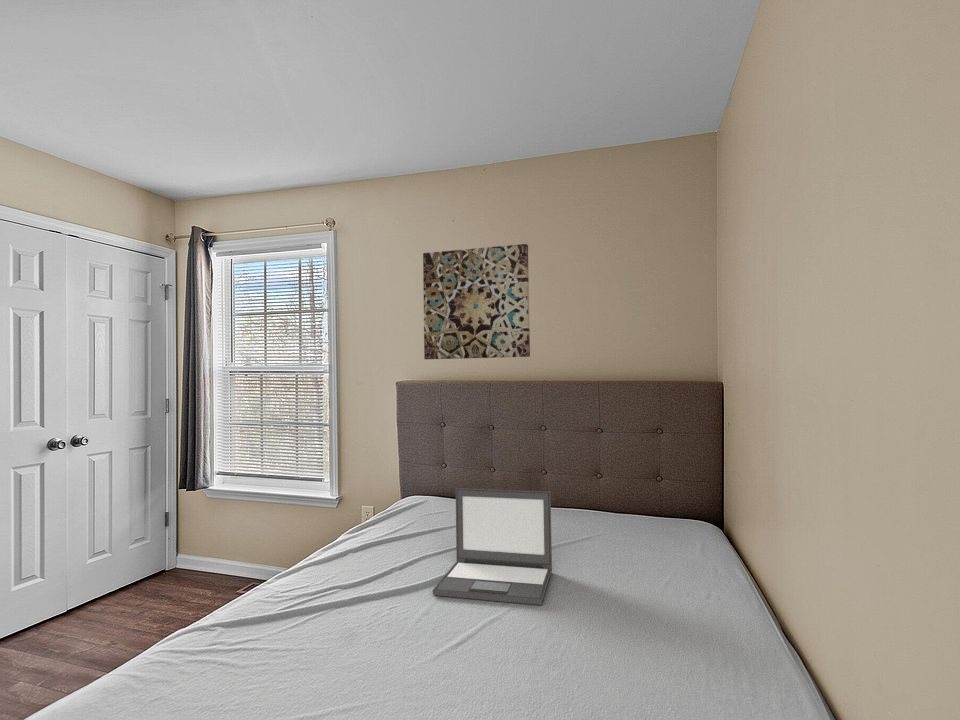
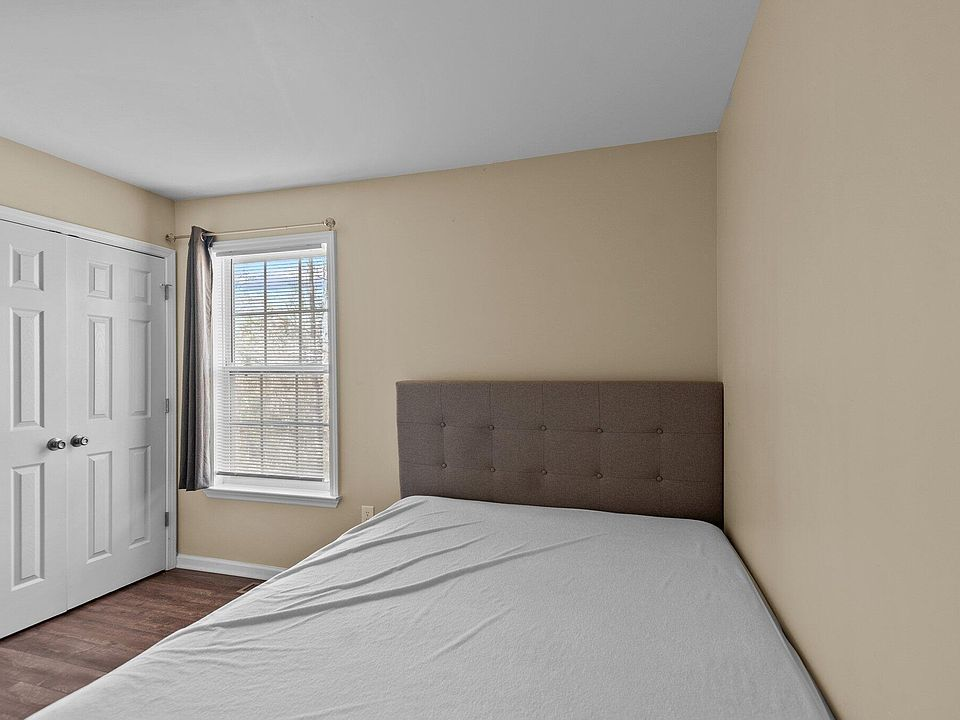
- laptop [432,487,553,606]
- wall art [422,243,531,360]
